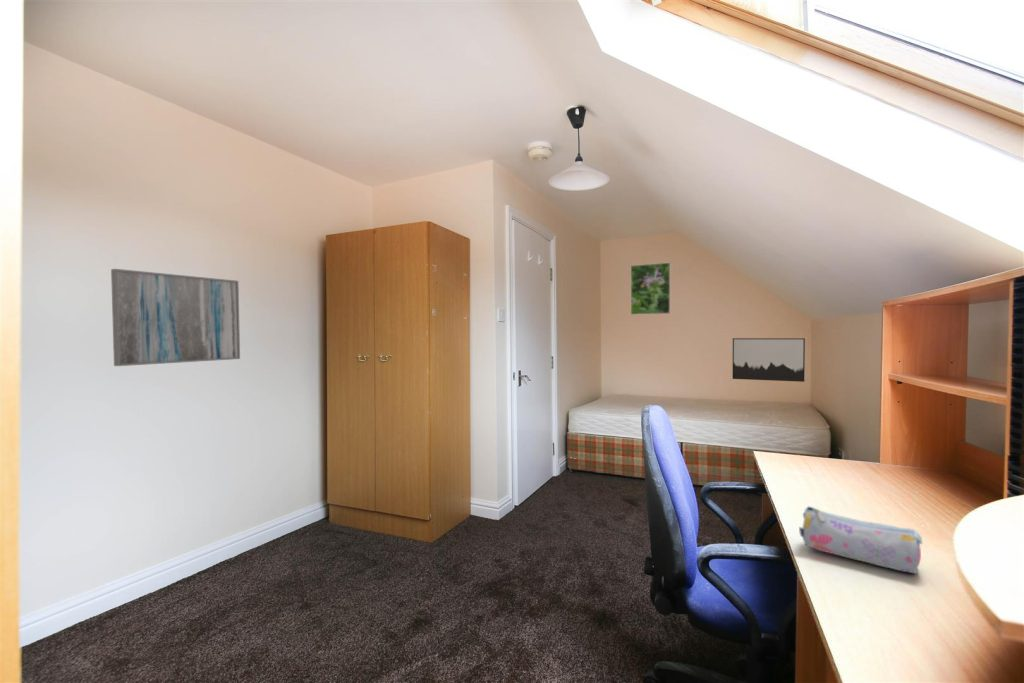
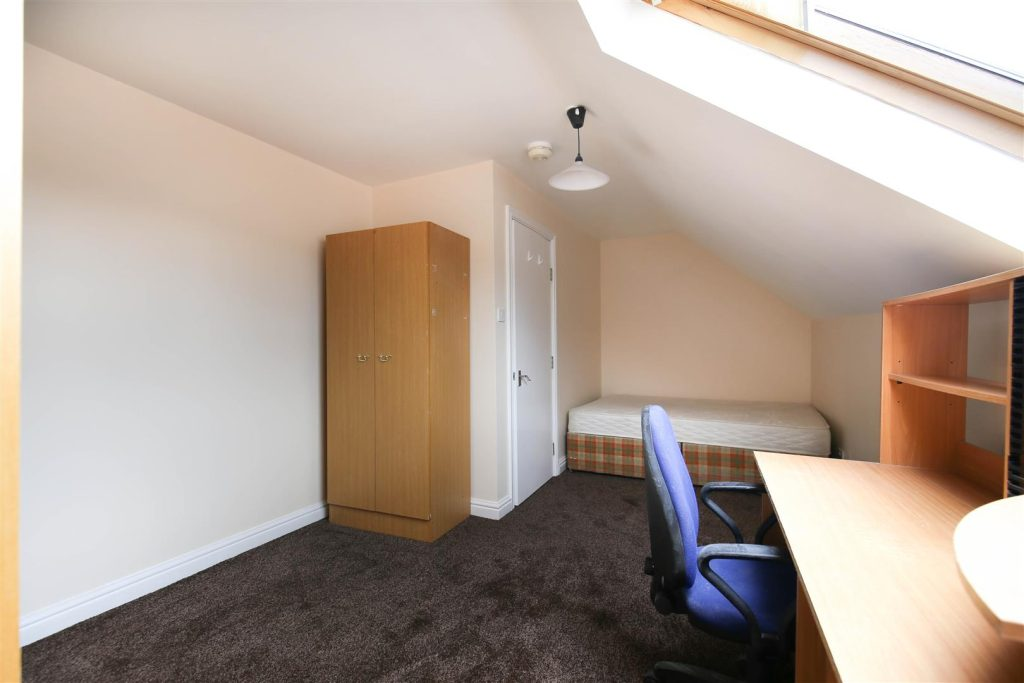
- wall art [732,337,806,383]
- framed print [630,262,671,316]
- wall art [110,268,241,367]
- pencil case [798,505,923,575]
